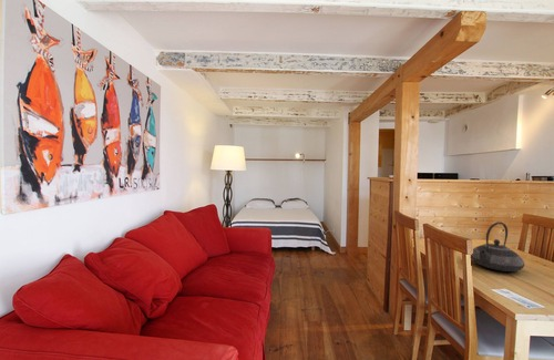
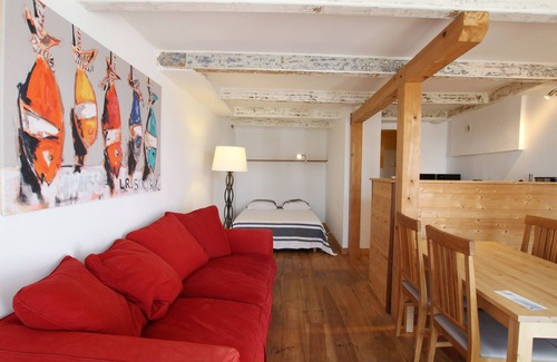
- teapot [470,220,525,272]
